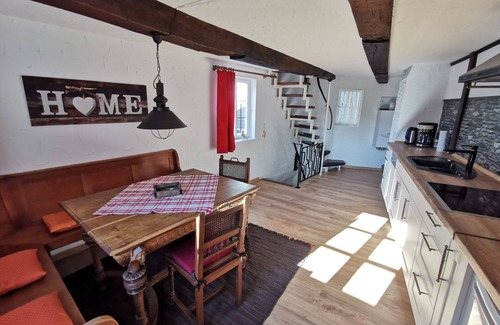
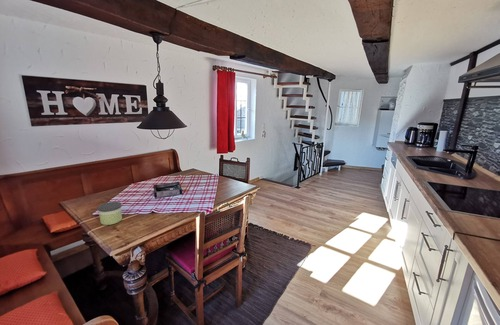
+ candle [97,201,123,226]
